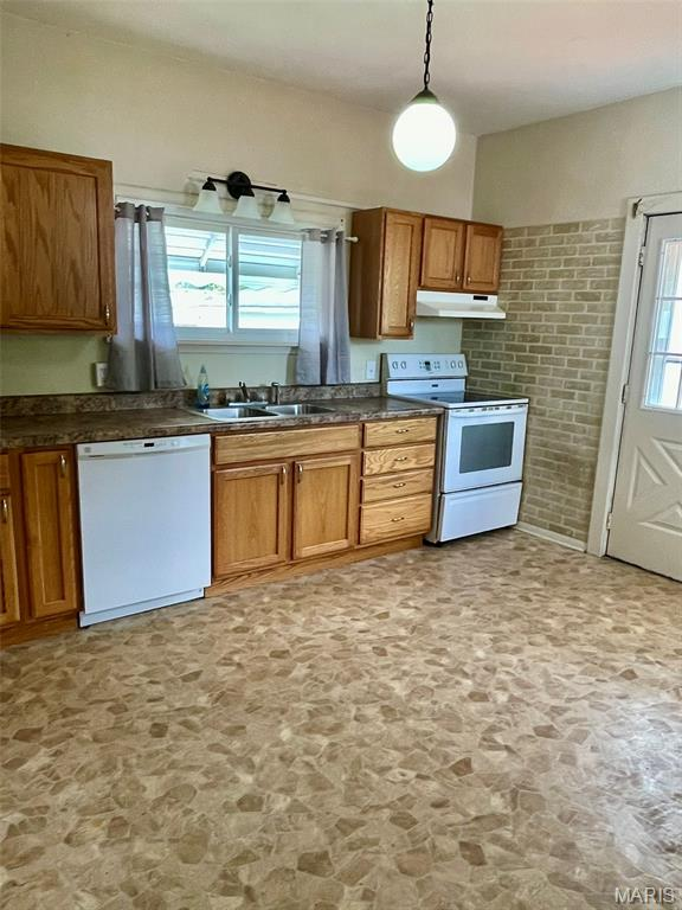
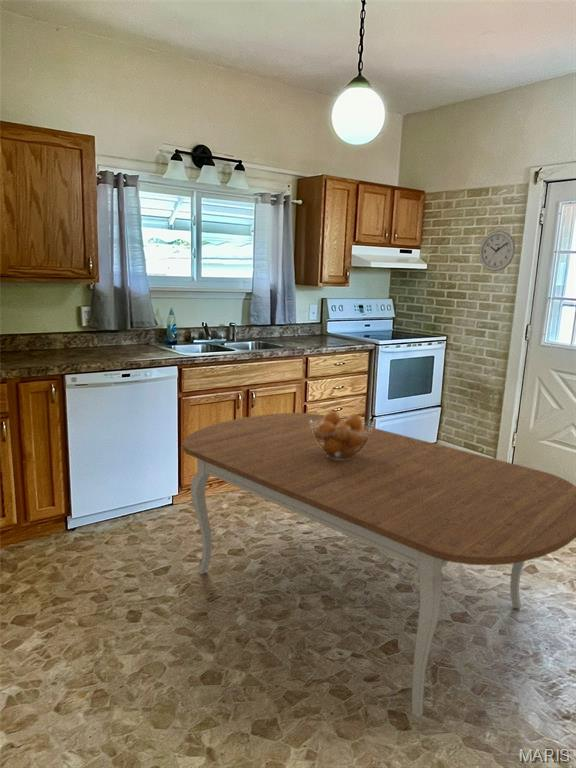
+ wall clock [479,230,516,272]
+ dining table [182,412,576,719]
+ fruit basket [310,409,373,460]
